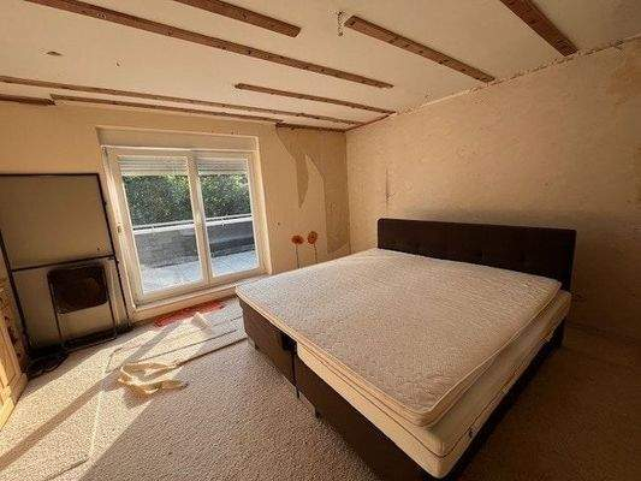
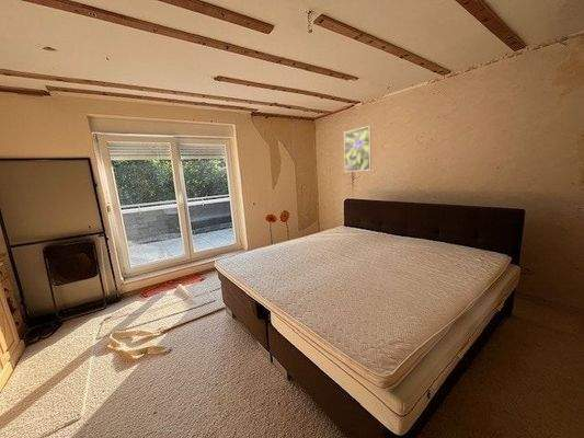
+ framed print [343,125,373,173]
